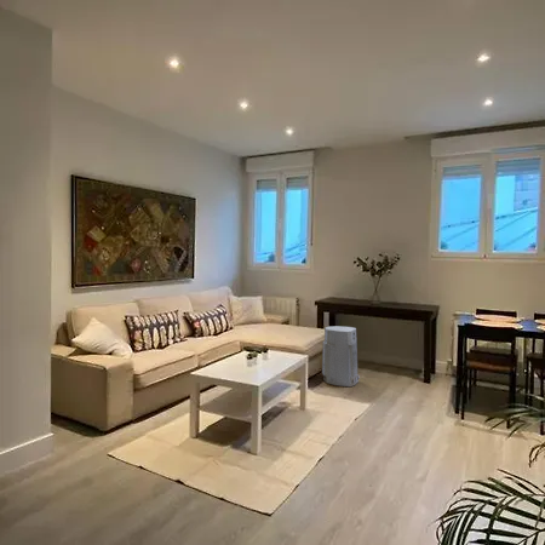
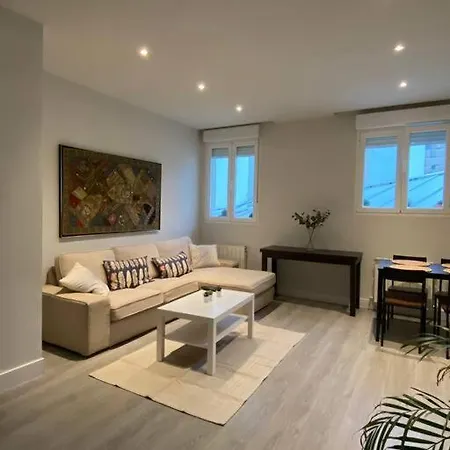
- air purifier [321,325,361,388]
